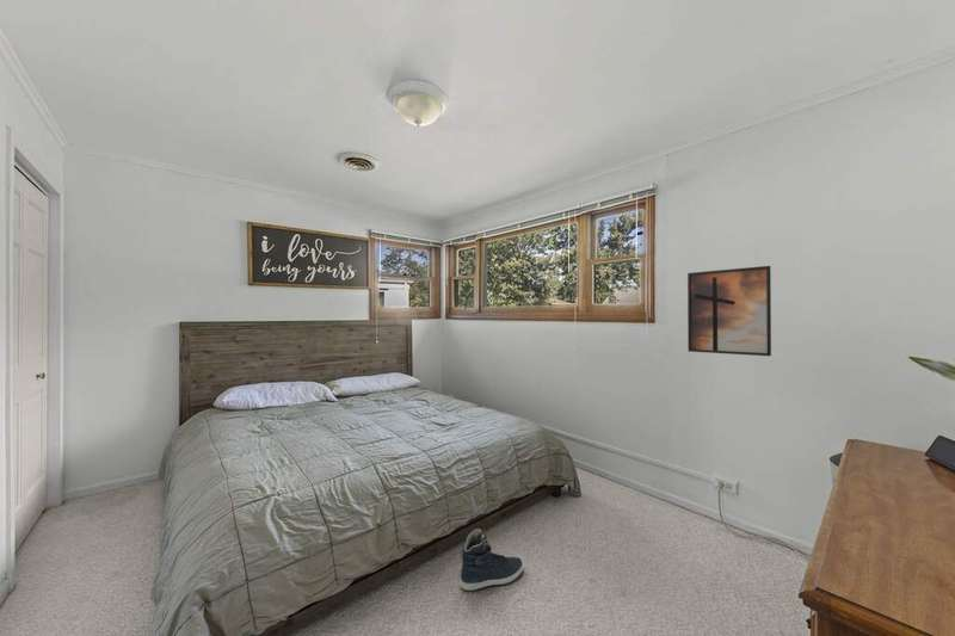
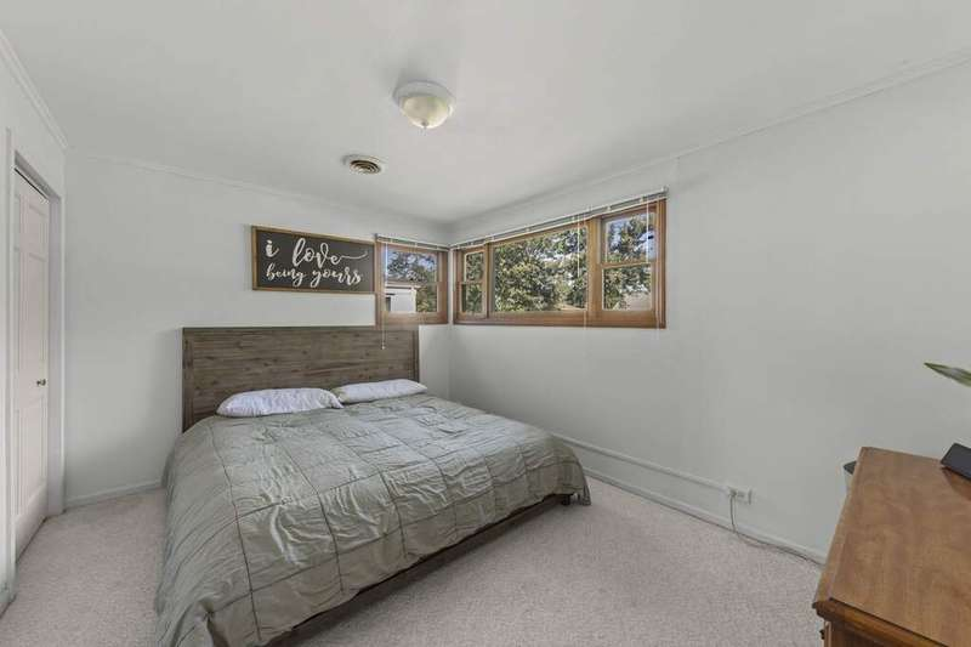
- sneaker [458,527,524,592]
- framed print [686,265,772,357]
